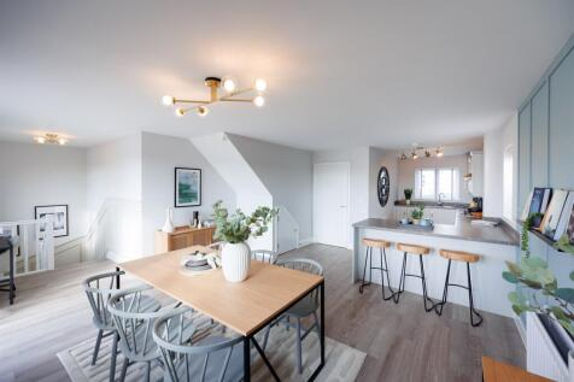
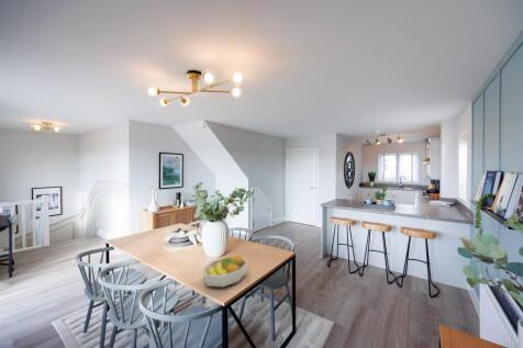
+ fruit bowl [202,254,248,288]
